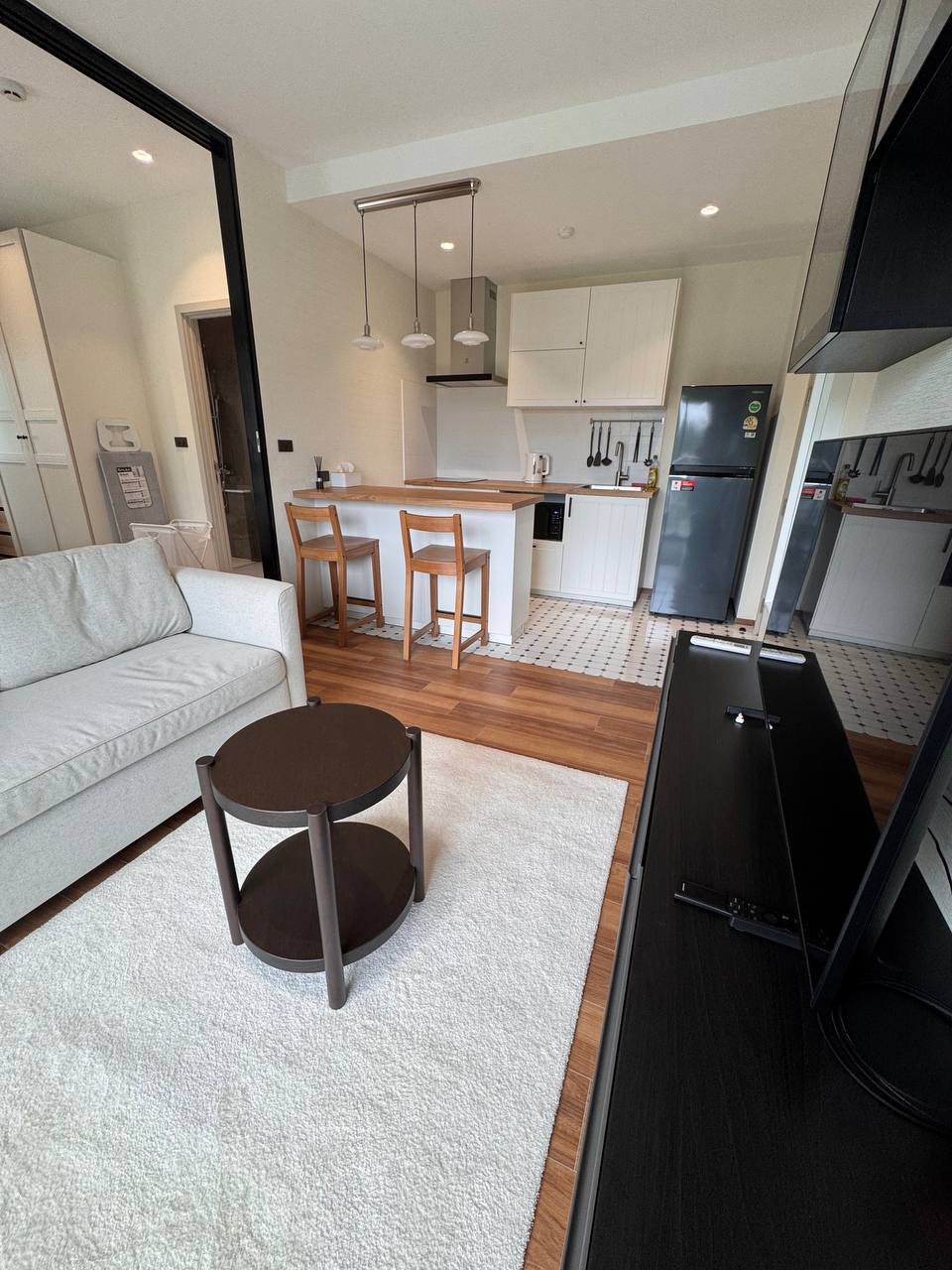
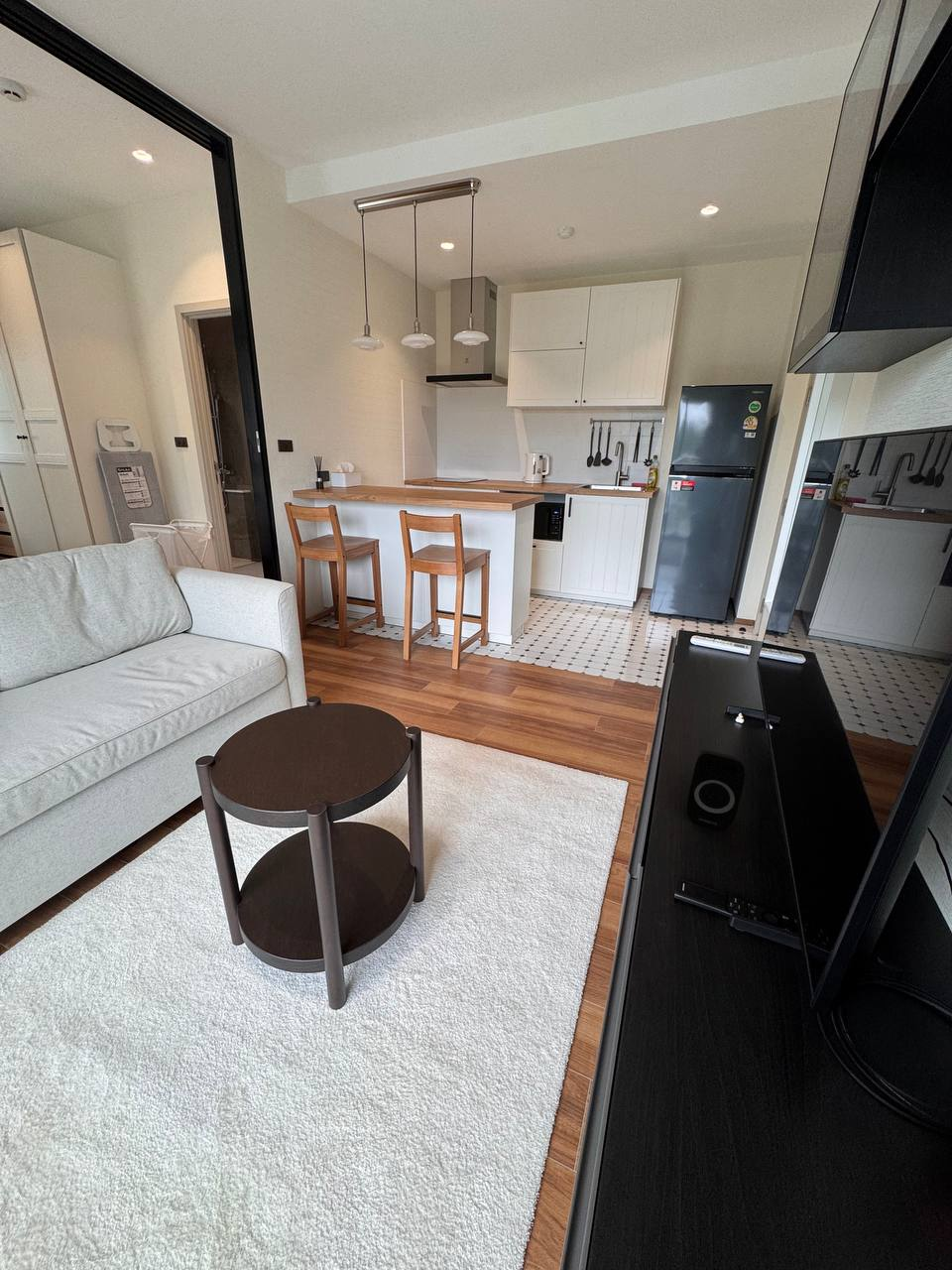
+ speaker [686,749,746,831]
